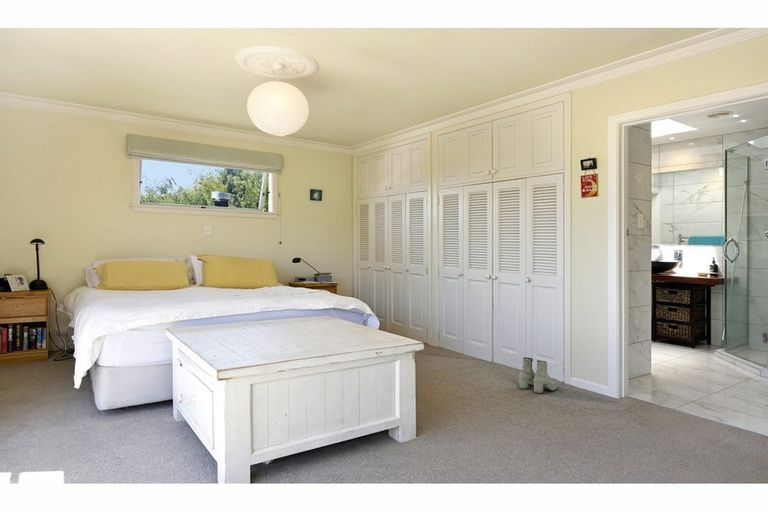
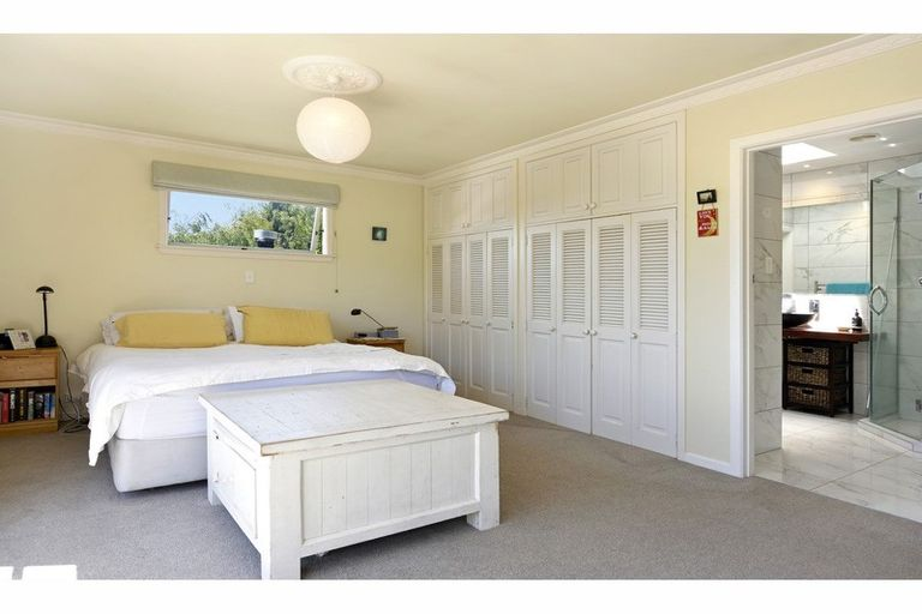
- boots [518,356,560,394]
